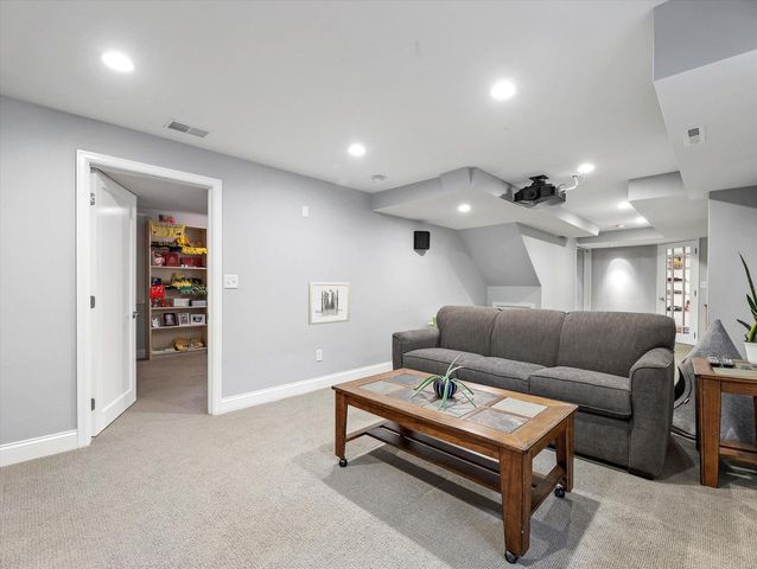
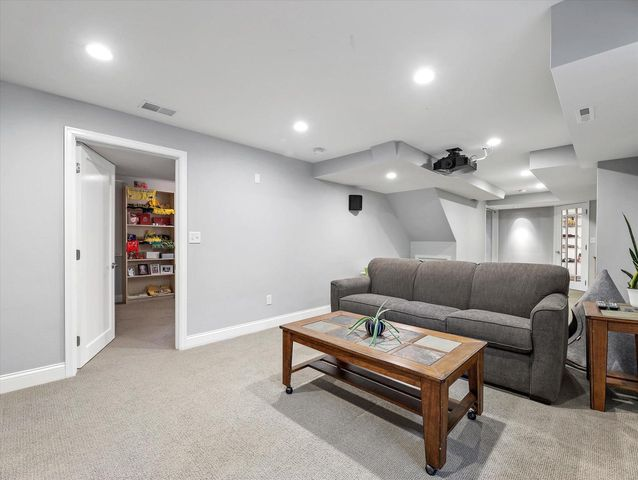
- wall art [307,282,350,326]
